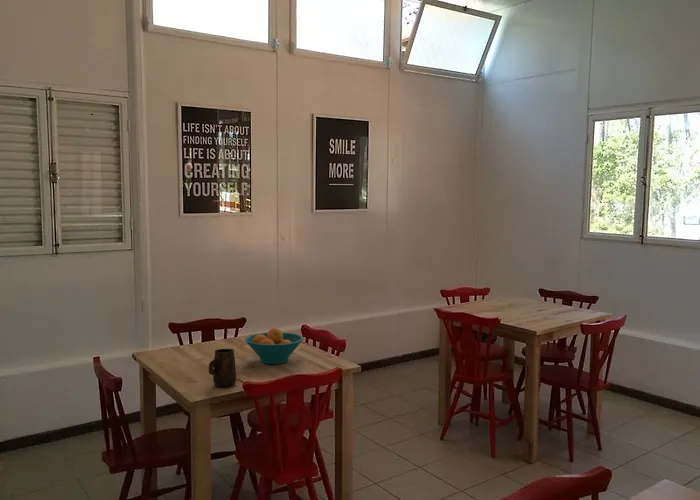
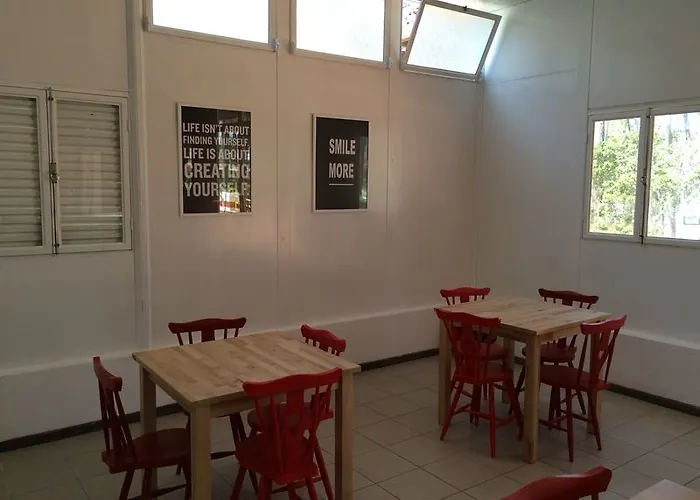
- mug [208,348,237,388]
- fruit bowl [244,327,304,365]
